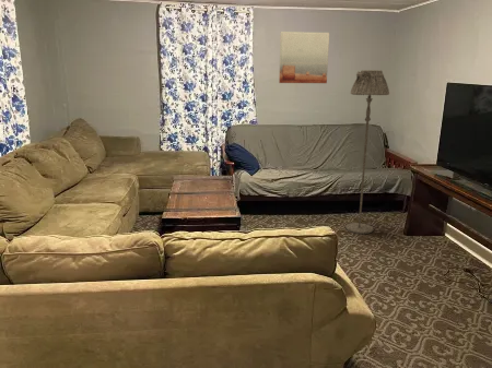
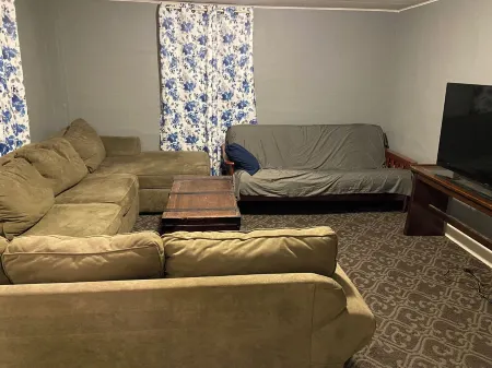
- floor lamp [344,69,390,235]
- wall art [278,31,330,84]
